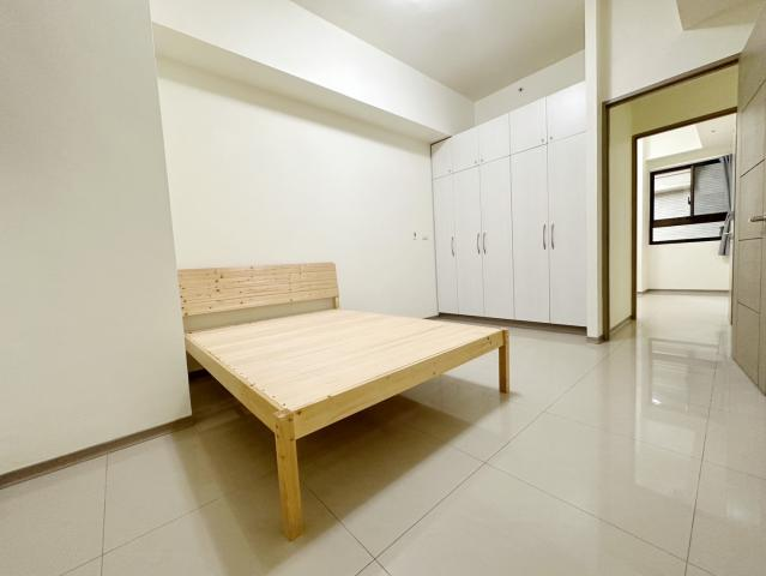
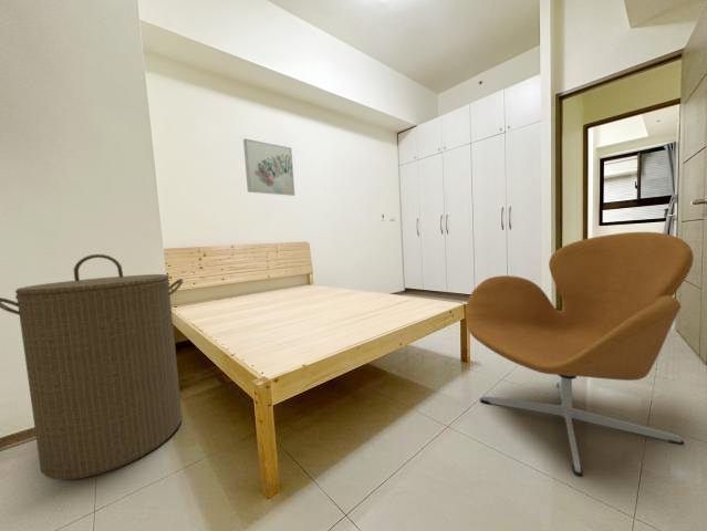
+ wall art [242,137,295,197]
+ armchair [465,231,695,477]
+ laundry hamper [0,253,185,481]
